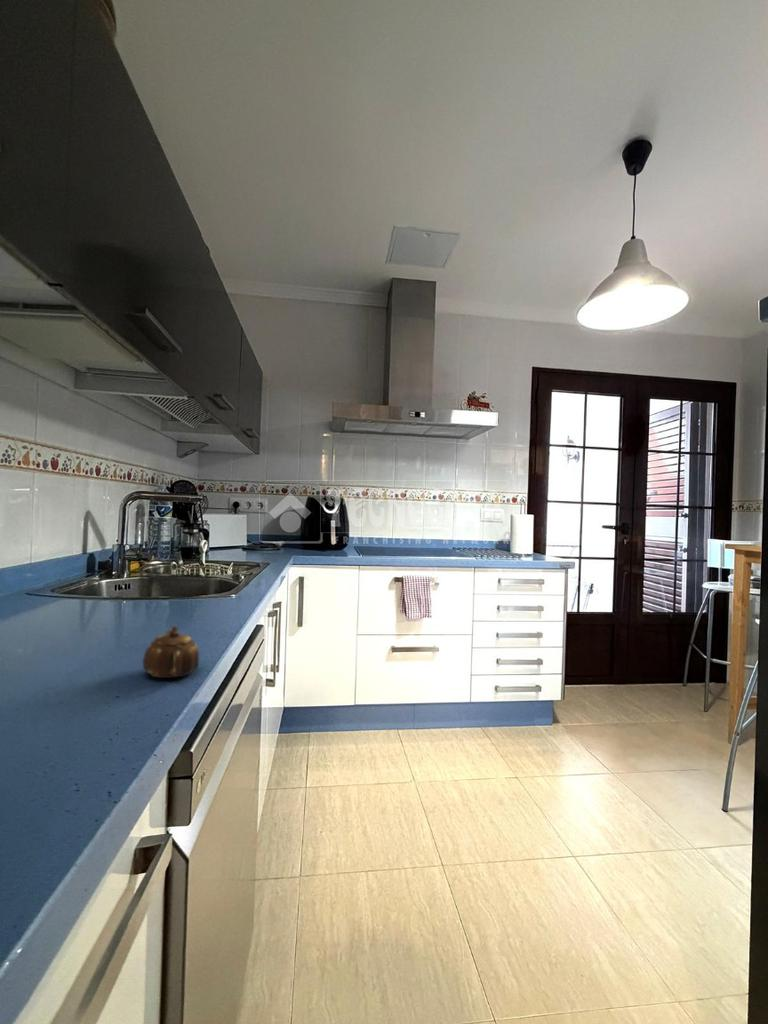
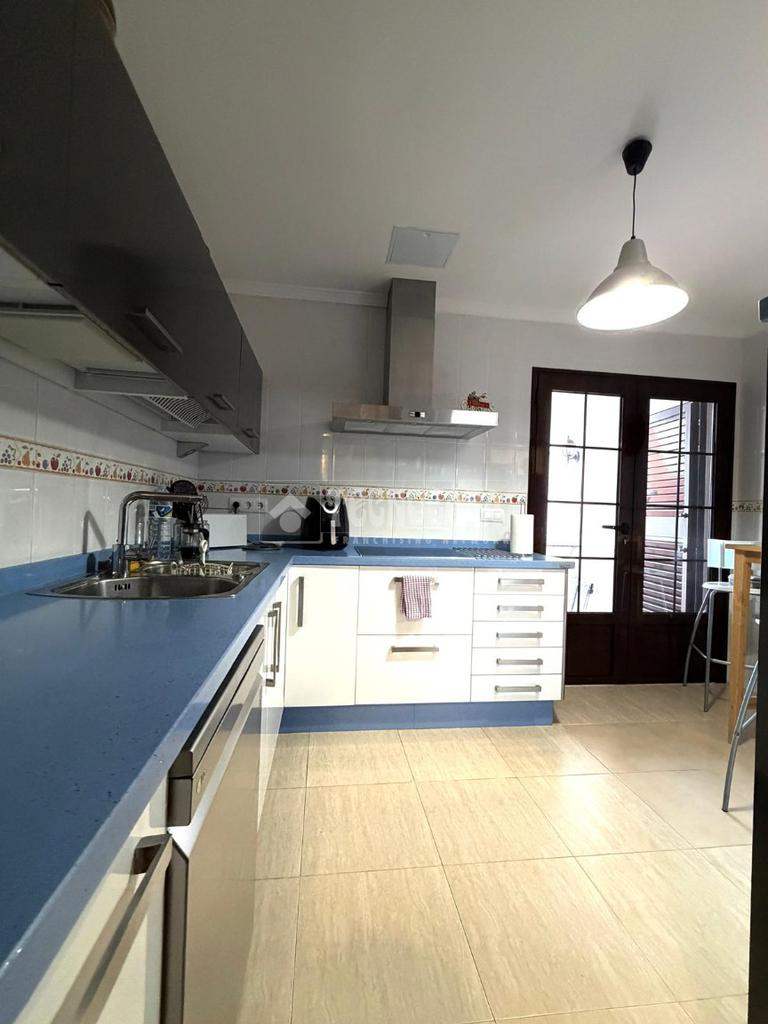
- teapot [142,624,200,679]
